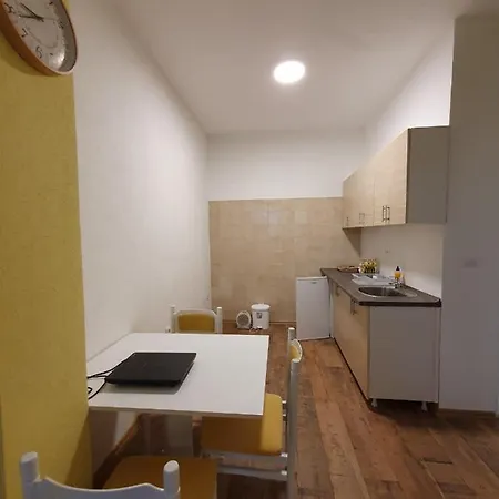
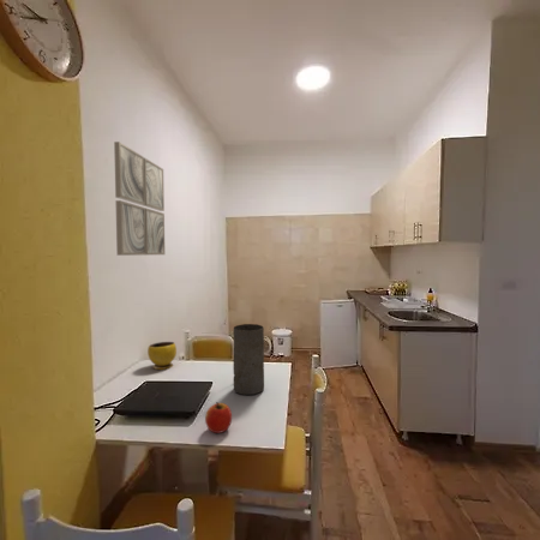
+ vase [232,323,265,396]
+ apple [204,401,233,434]
+ bowl [146,341,178,371]
+ wall art [113,140,166,257]
